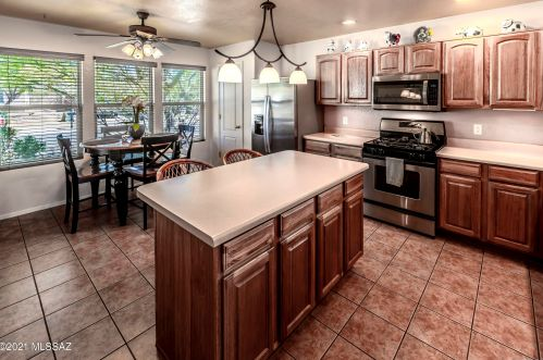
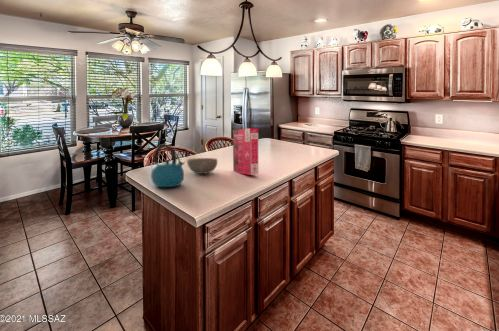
+ bowl [186,157,218,175]
+ kettle [150,144,186,188]
+ cereal box [232,127,260,176]
